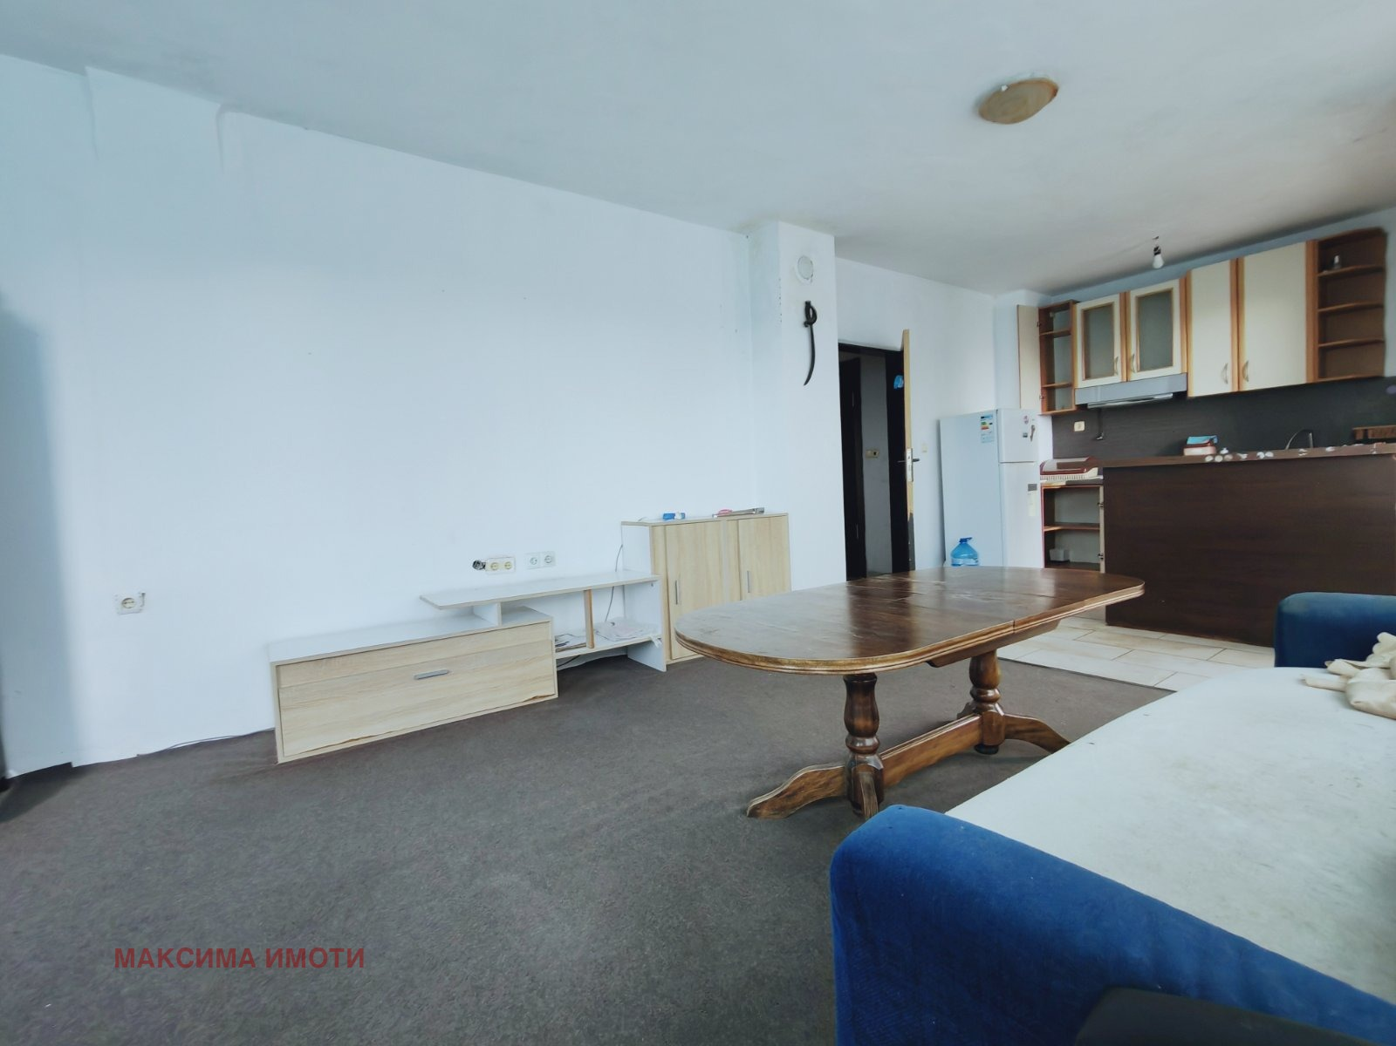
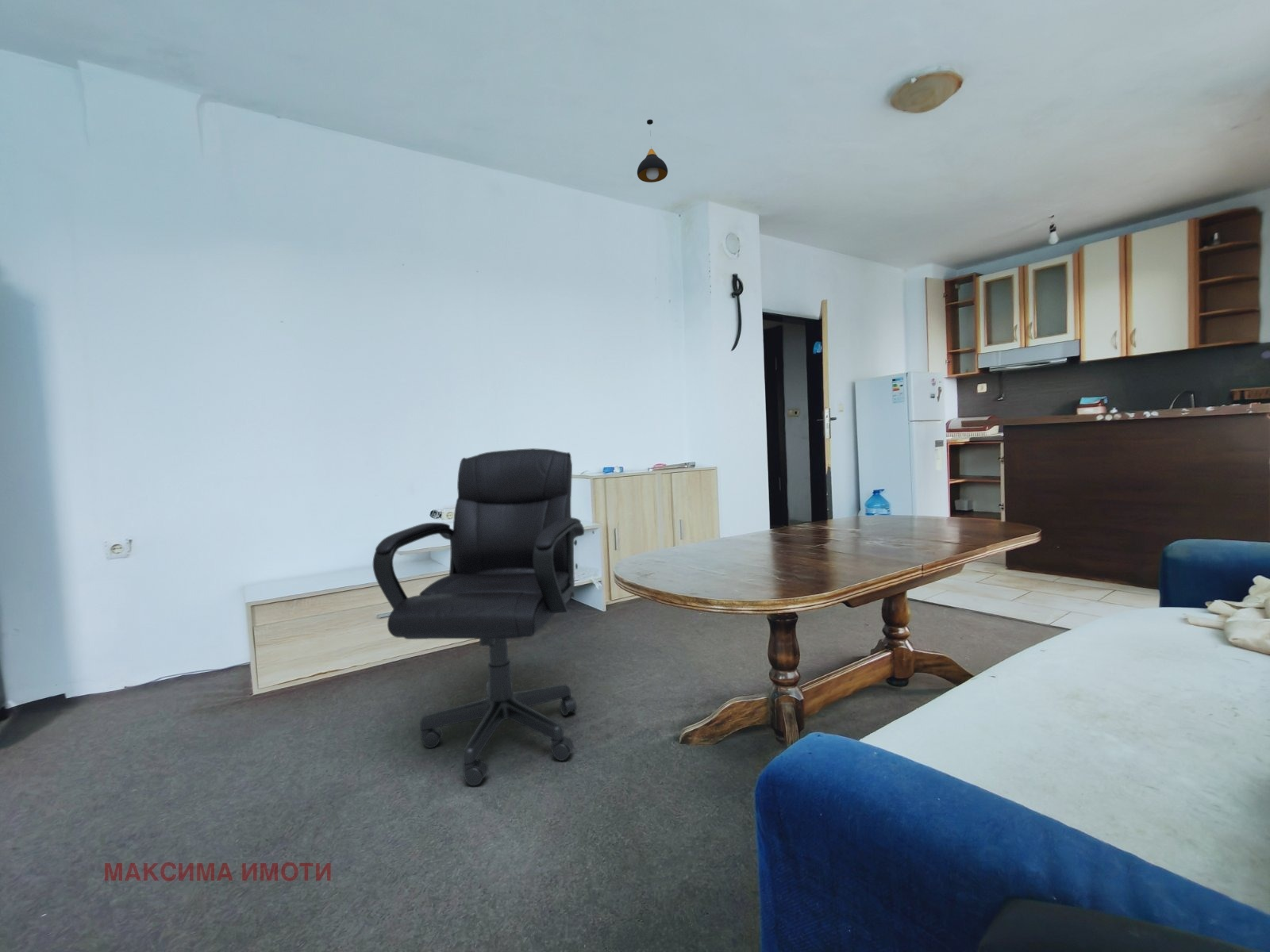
+ chair [372,447,585,786]
+ pendant light [637,118,668,183]
